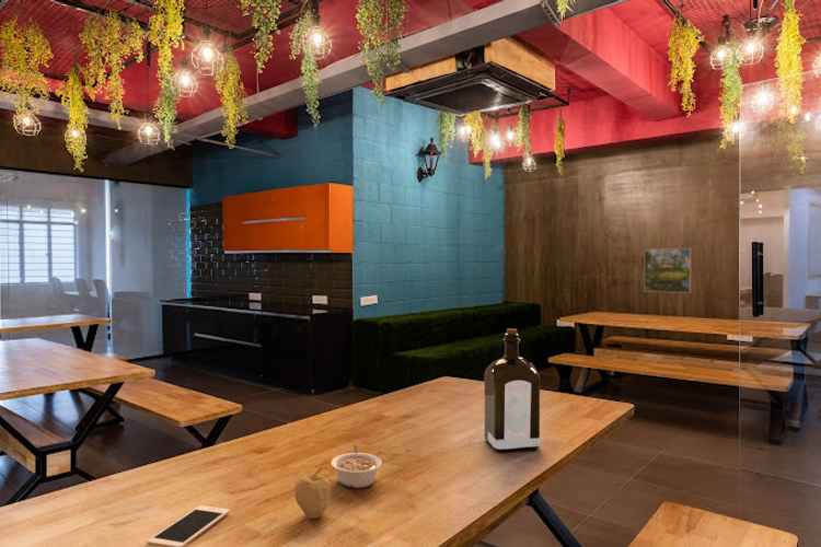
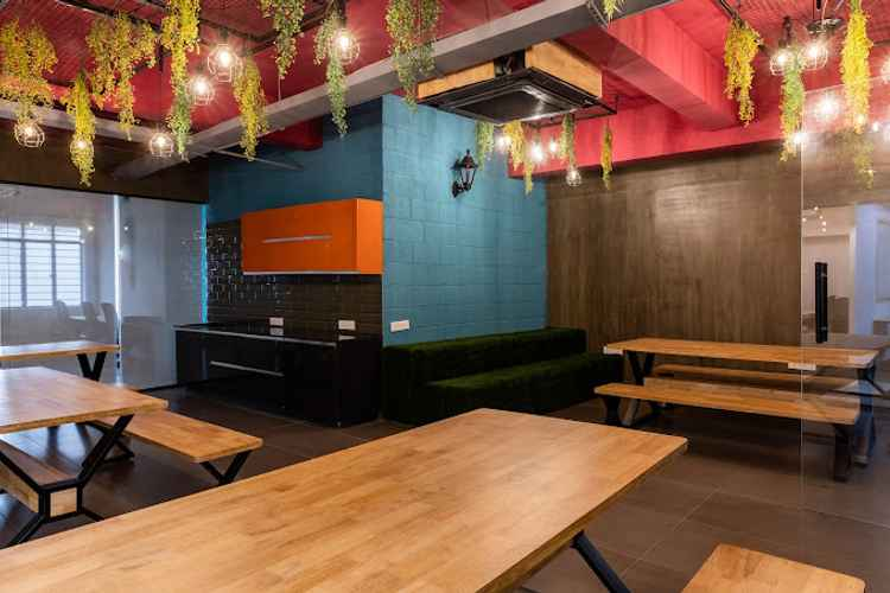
- liquor [484,328,541,452]
- cell phone [147,504,231,547]
- fruit [293,466,332,520]
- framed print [643,247,692,294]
- legume [329,444,383,489]
